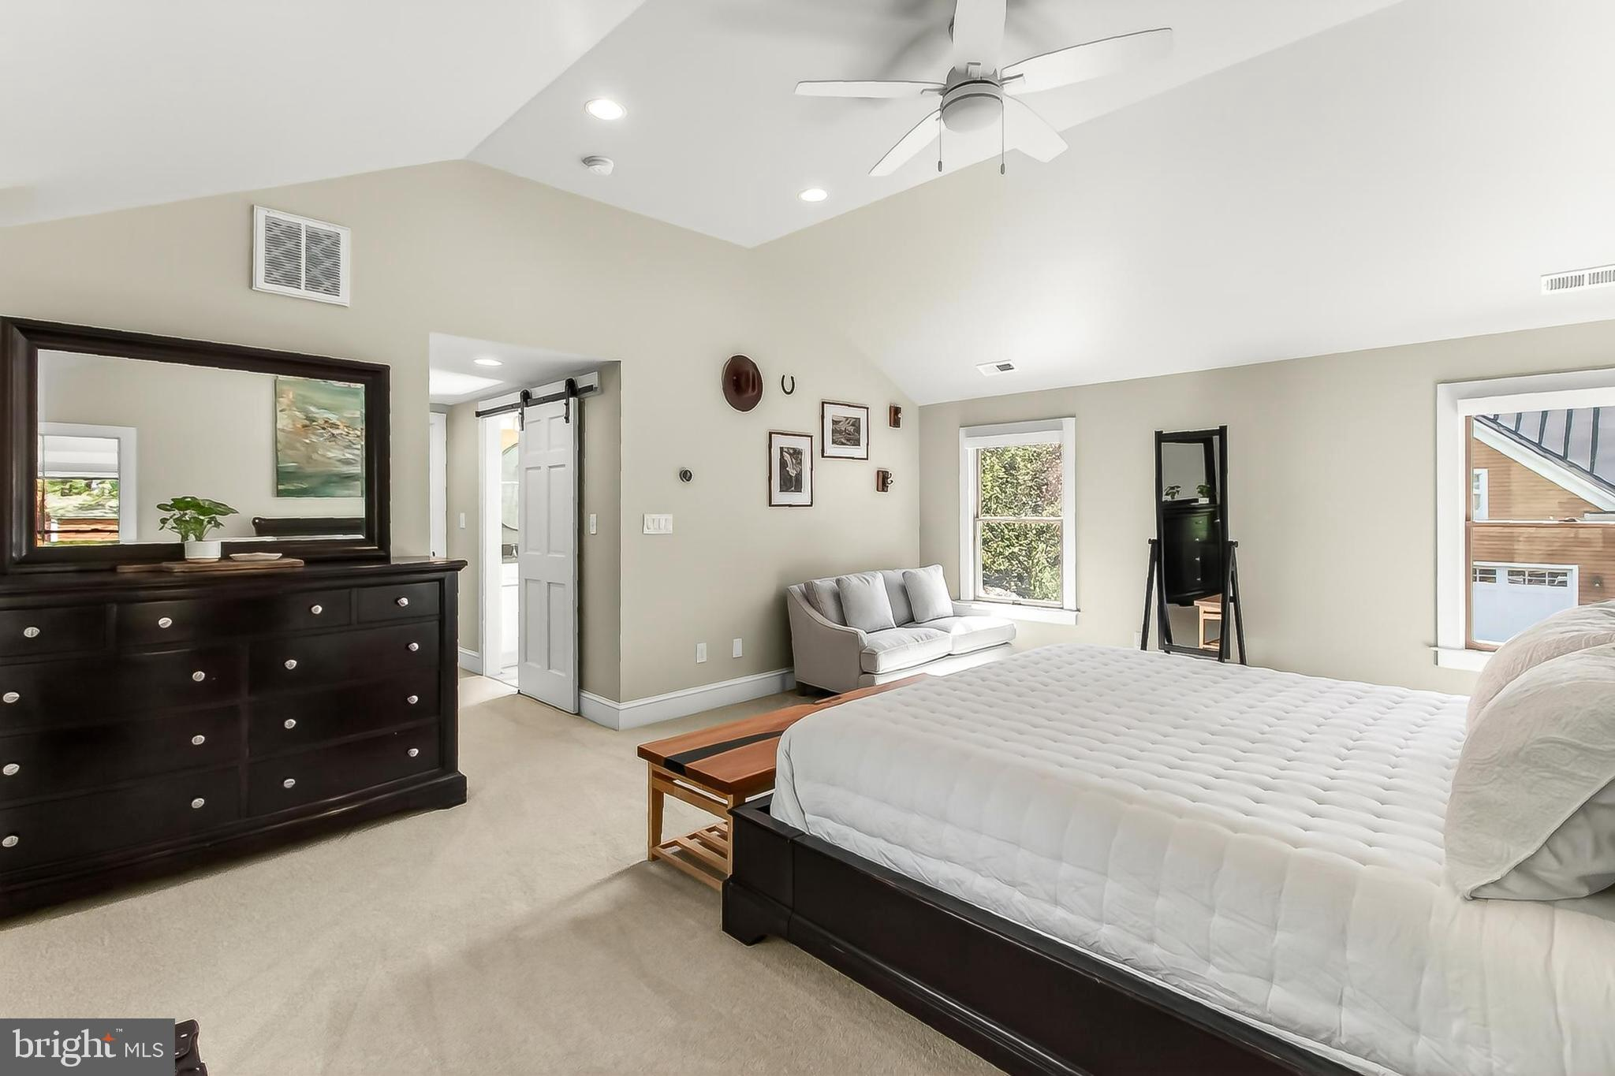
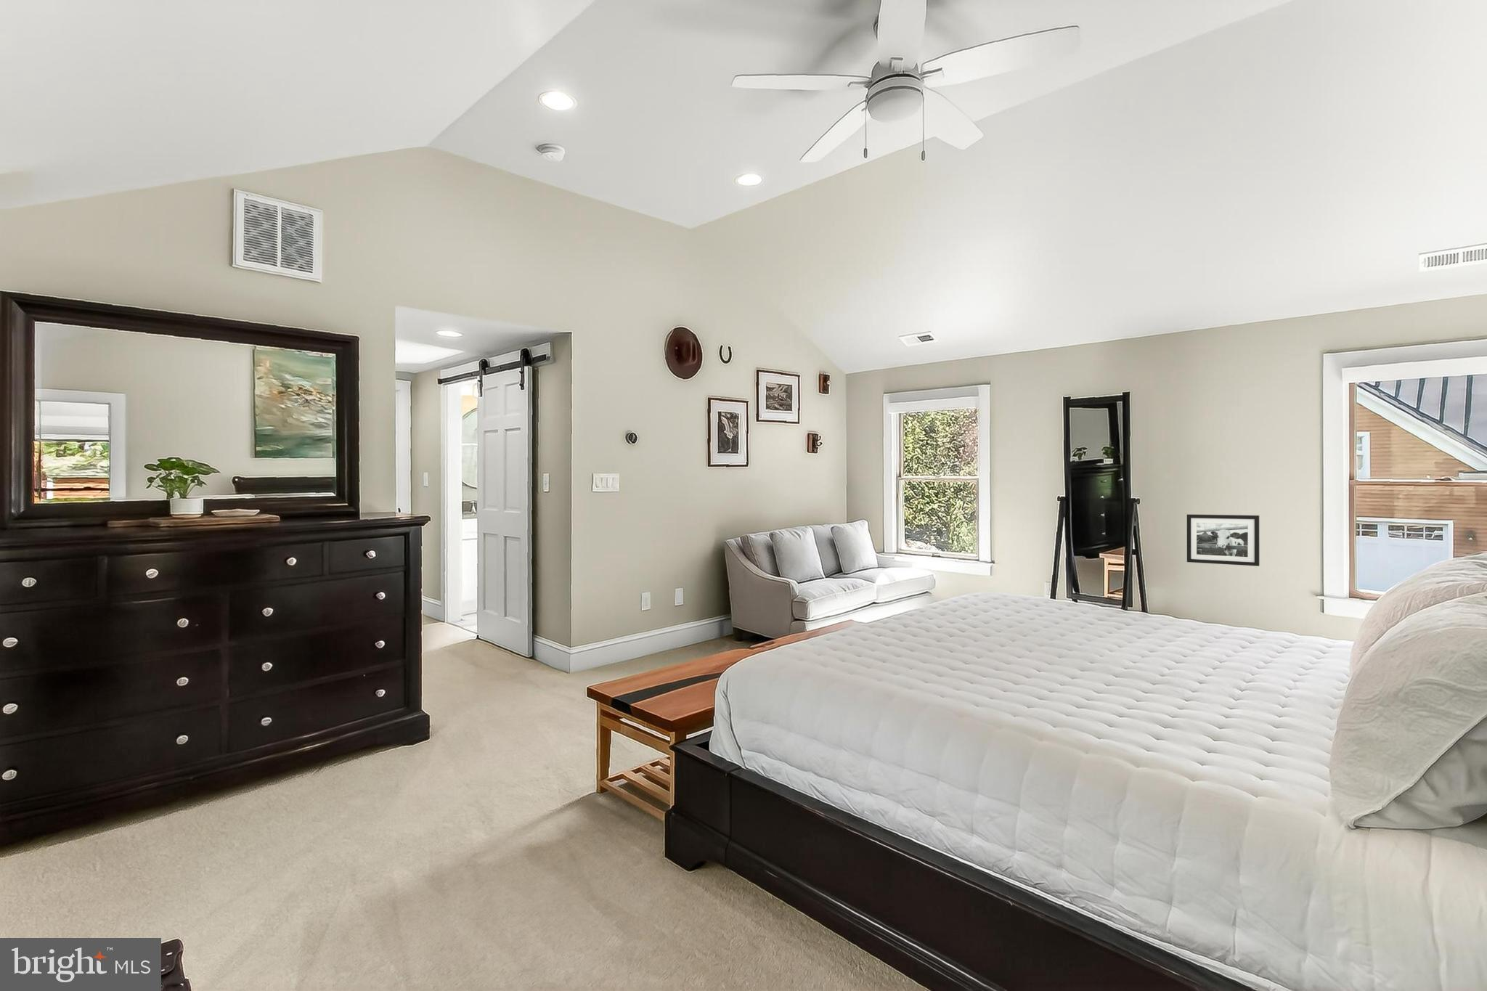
+ picture frame [1186,514,1260,567]
